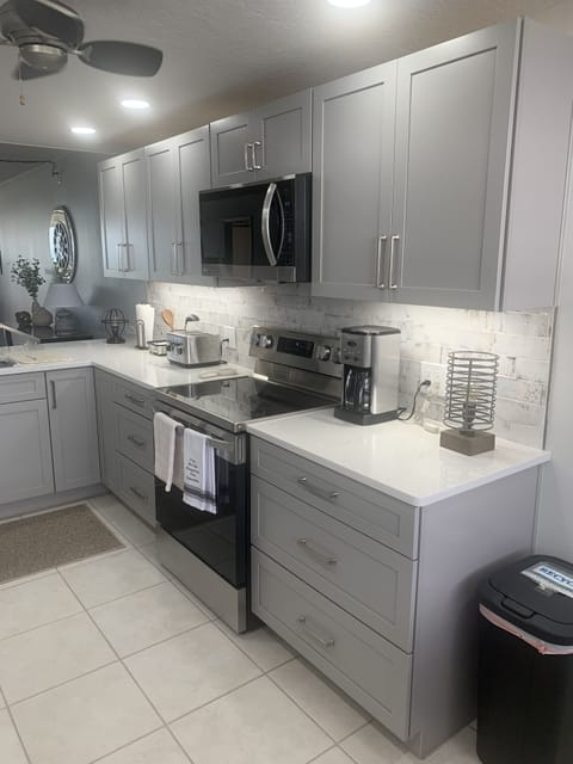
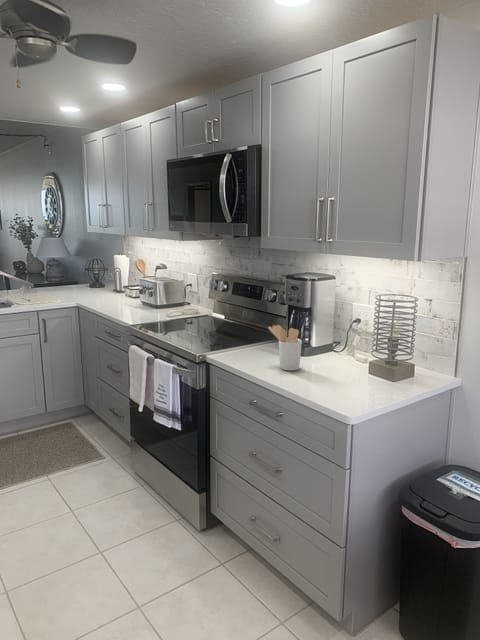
+ utensil holder [267,324,303,372]
